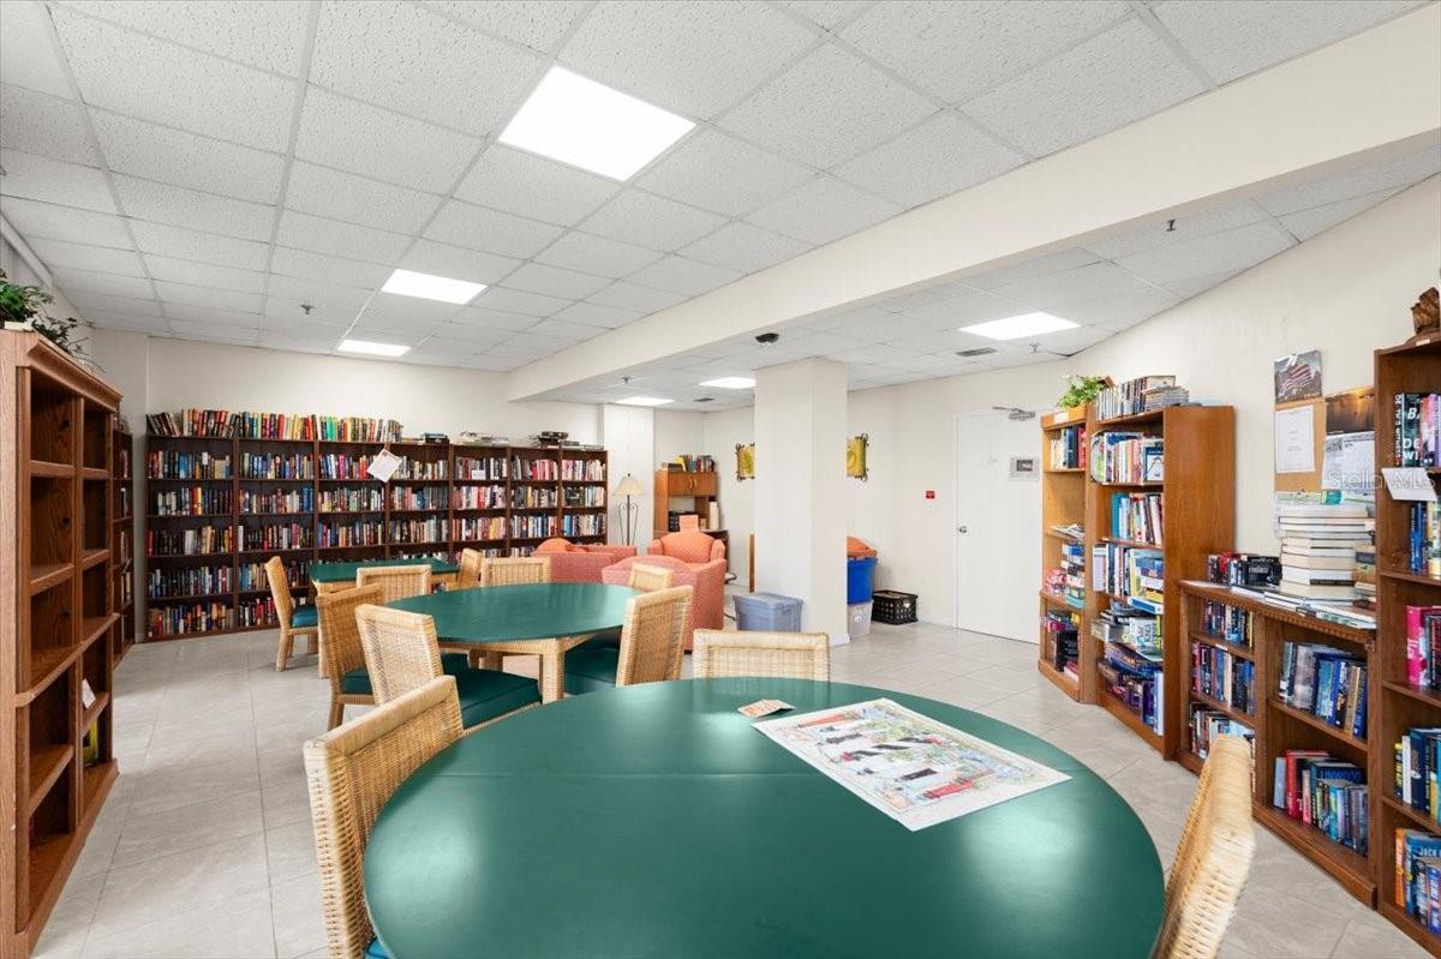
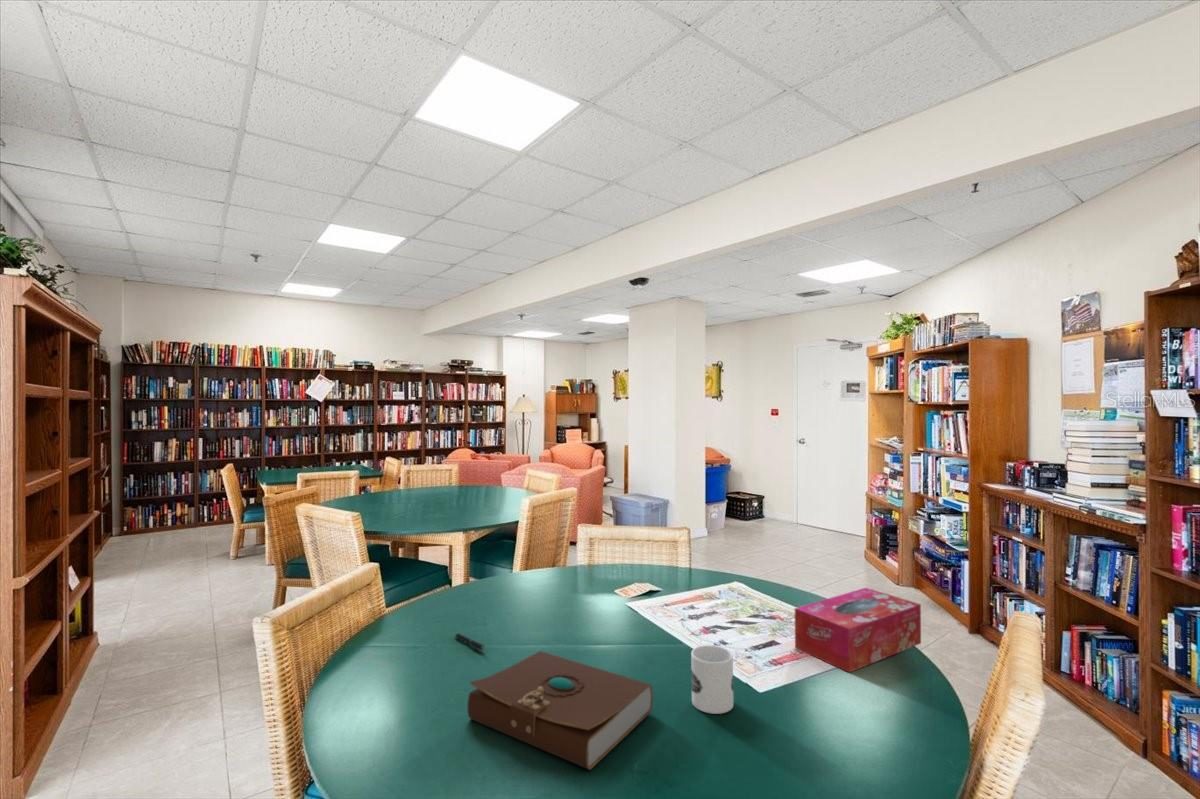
+ pen [454,632,486,652]
+ book [467,650,654,771]
+ tissue box [794,587,922,673]
+ mug [690,644,734,715]
